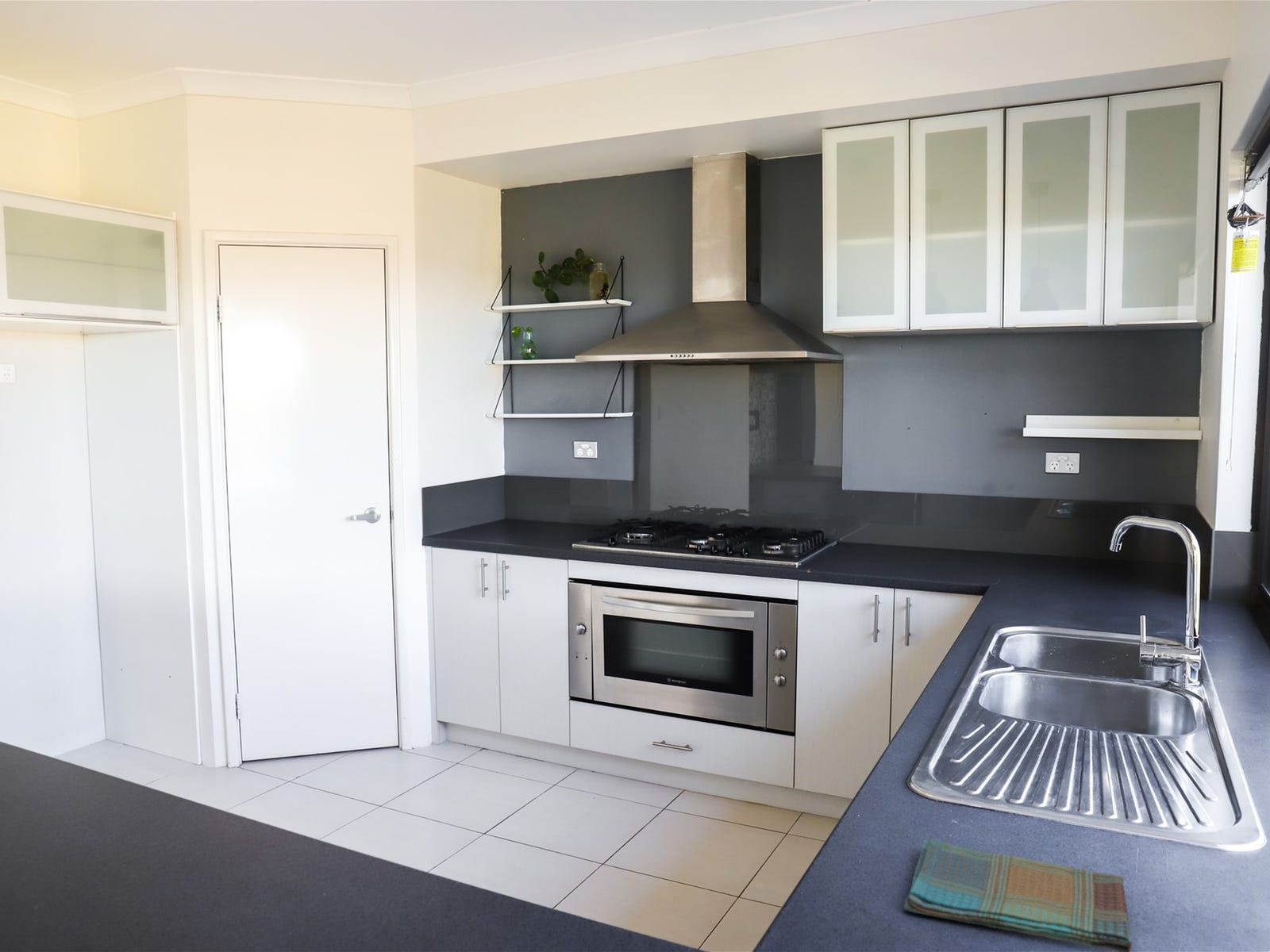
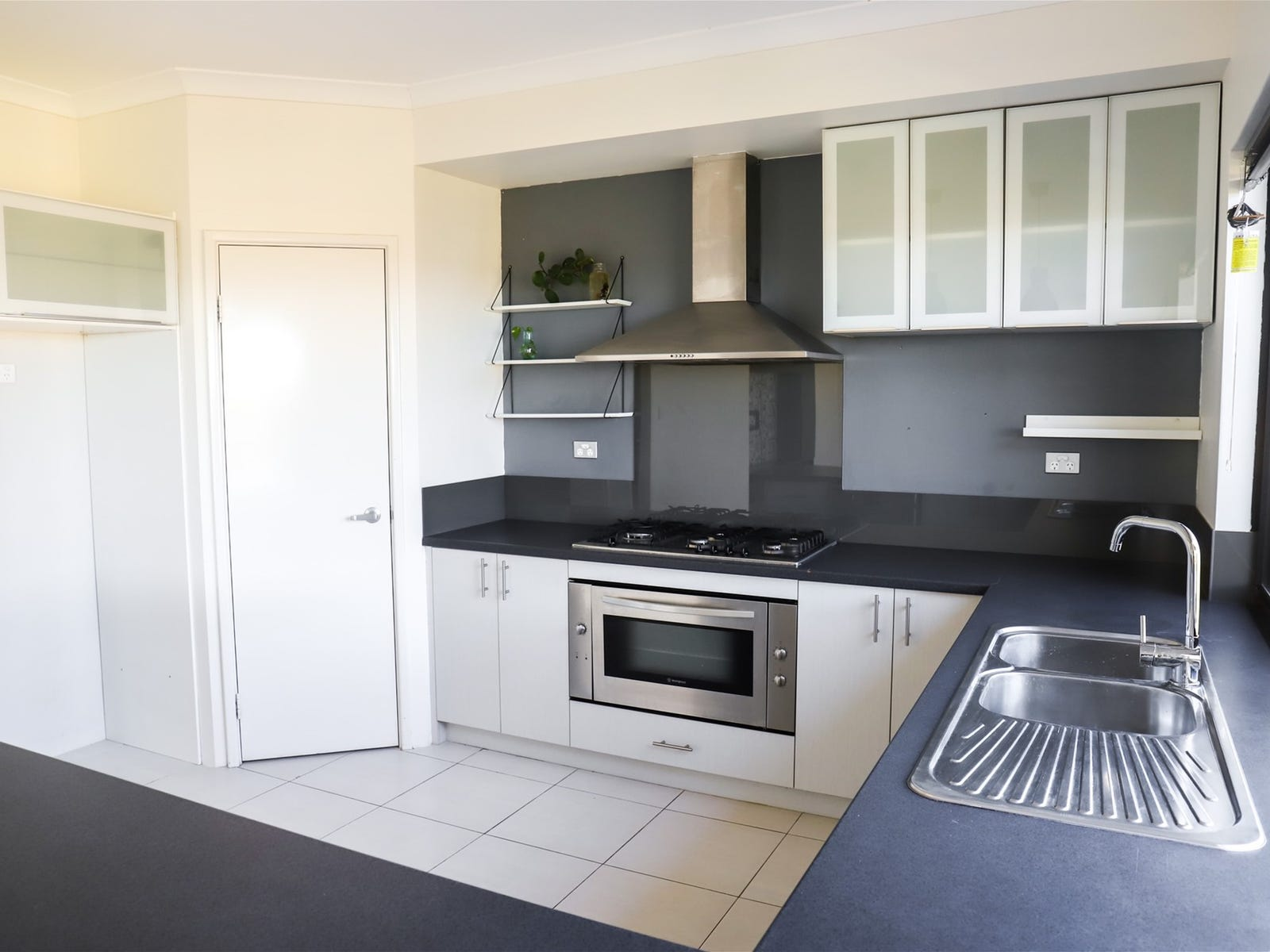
- dish towel [903,838,1133,952]
